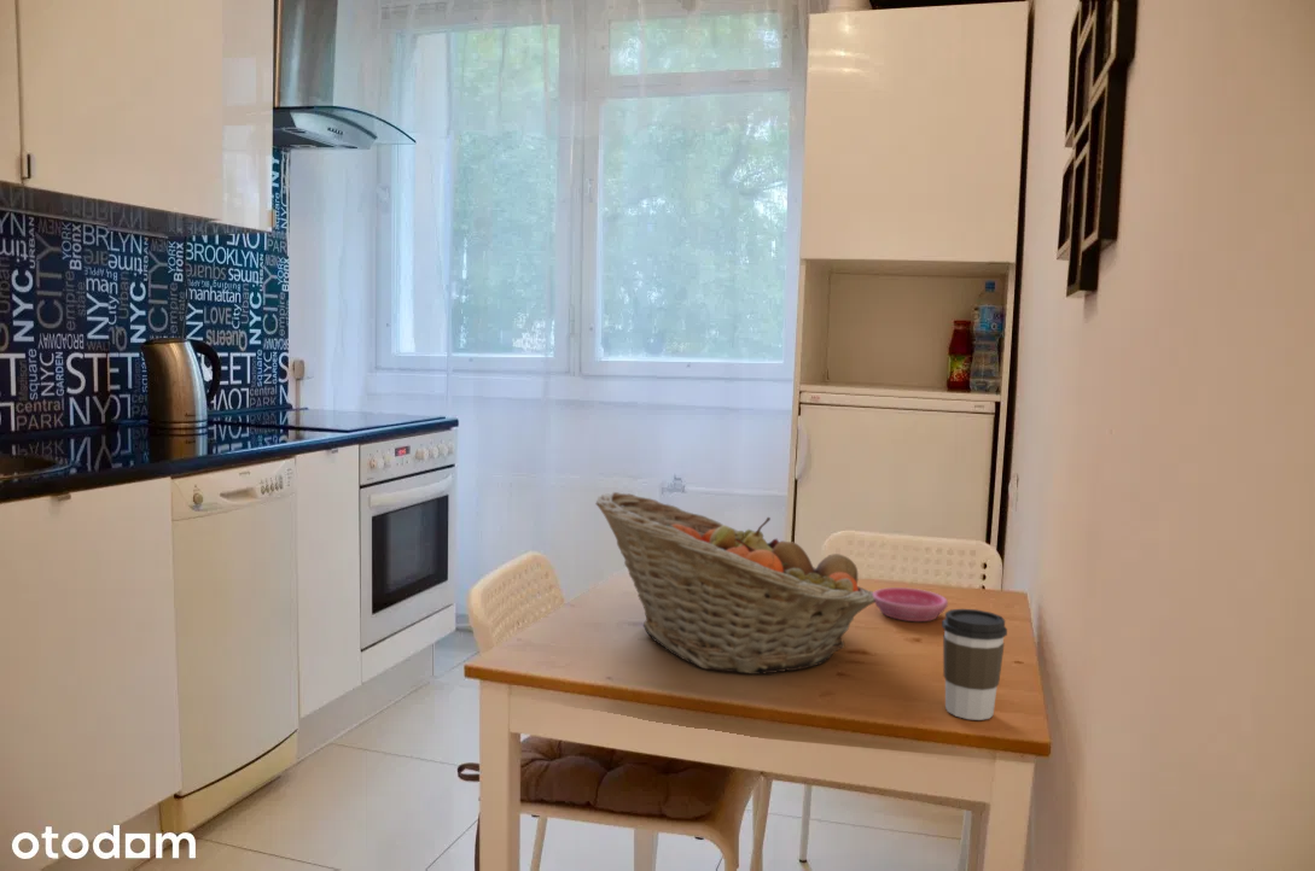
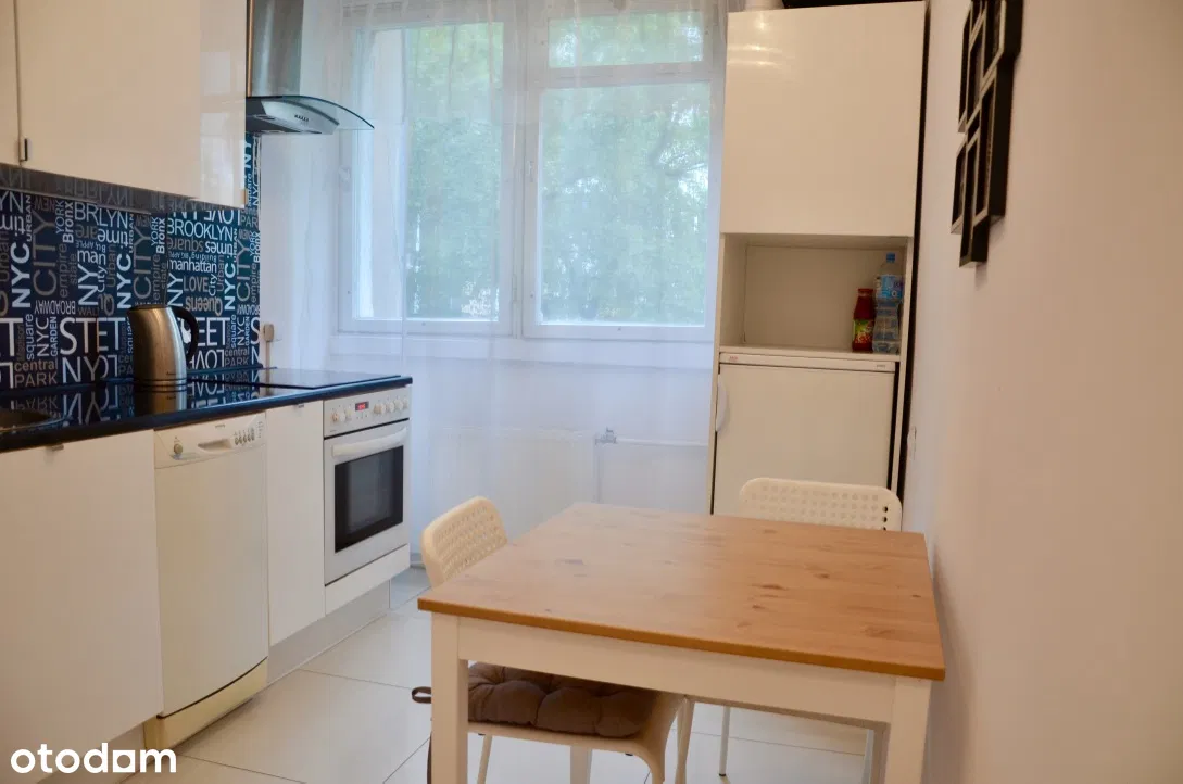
- coffee cup [941,608,1008,721]
- saucer [873,586,949,622]
- fruit basket [595,491,875,676]
